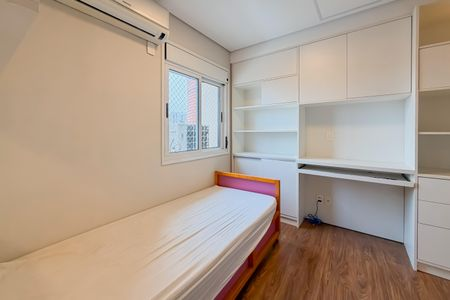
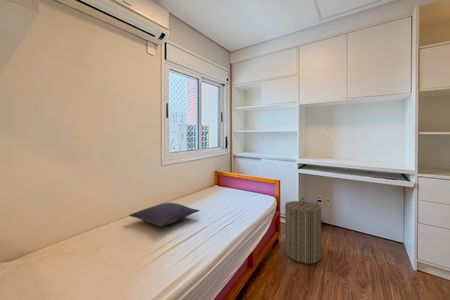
+ pillow [128,202,200,228]
+ laundry hamper [284,197,322,265]
